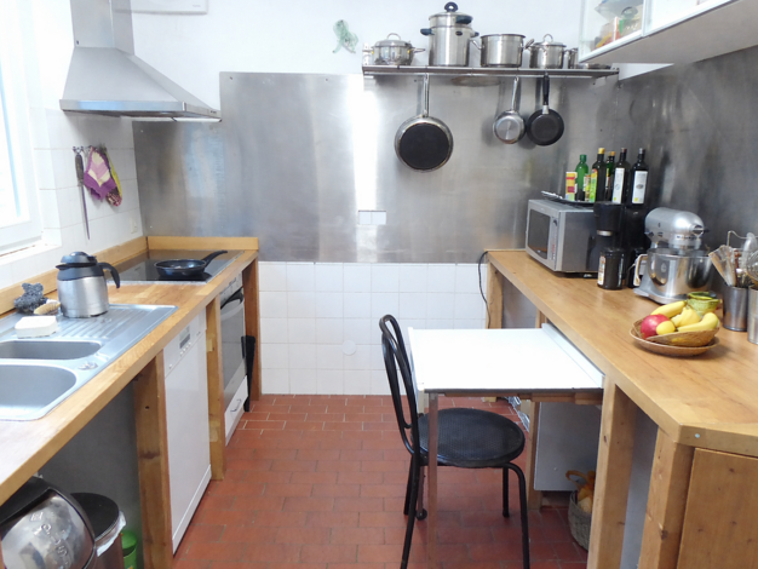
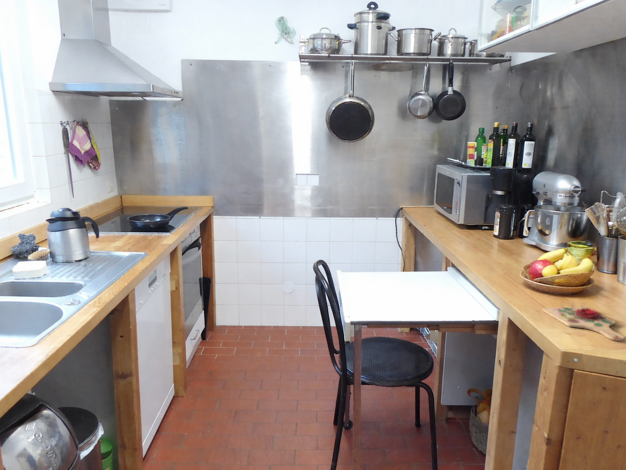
+ cutting board [541,302,625,342]
